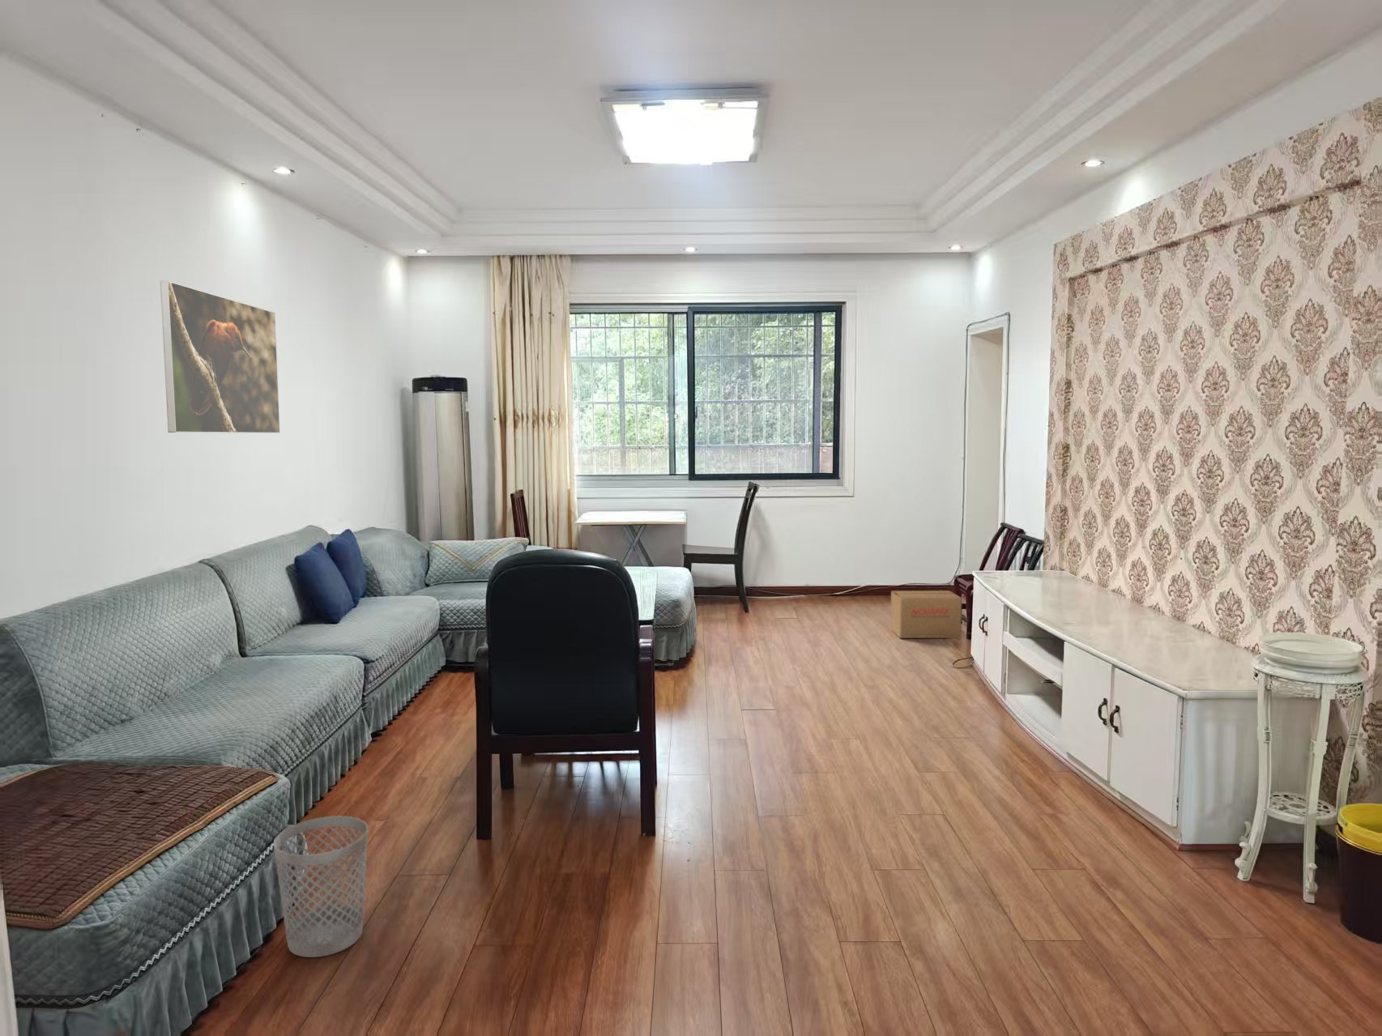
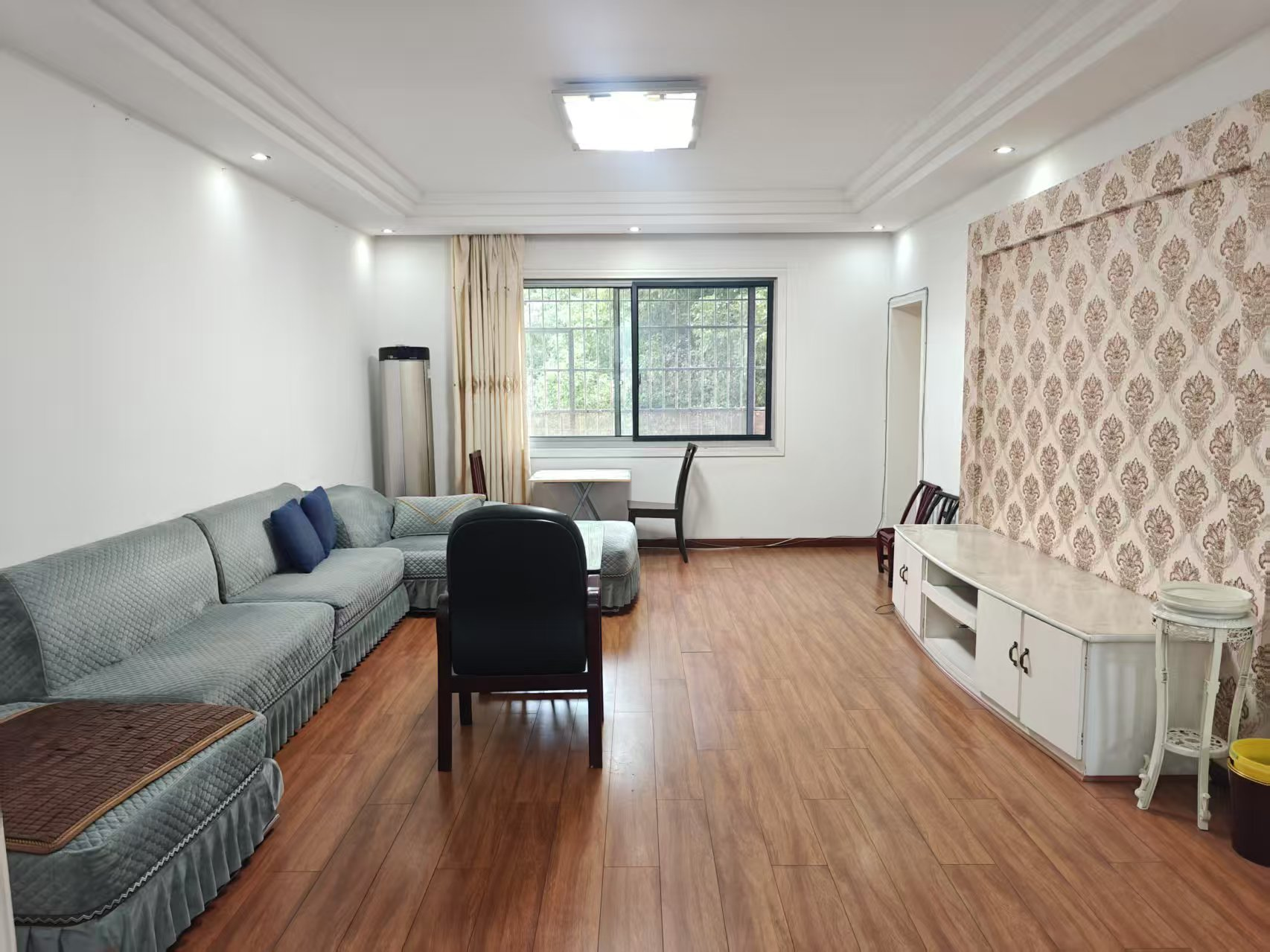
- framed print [160,280,281,434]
- cardboard box [889,590,962,639]
- wastebasket [273,816,369,959]
